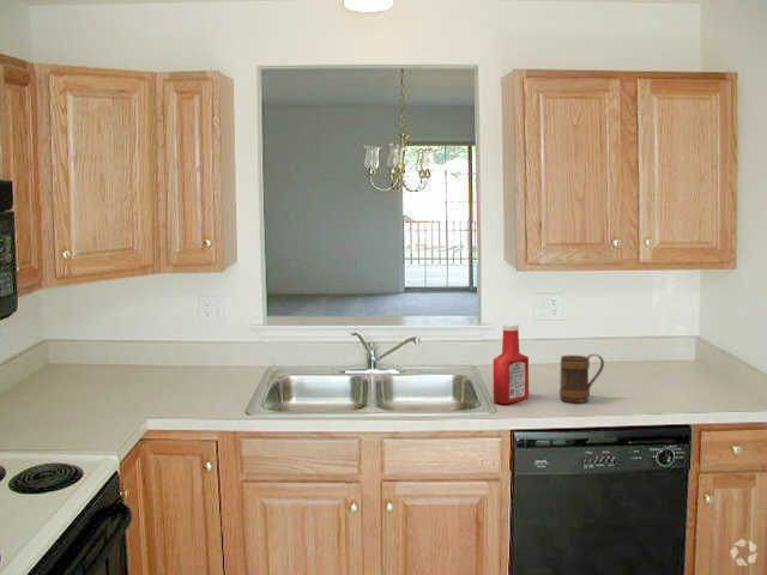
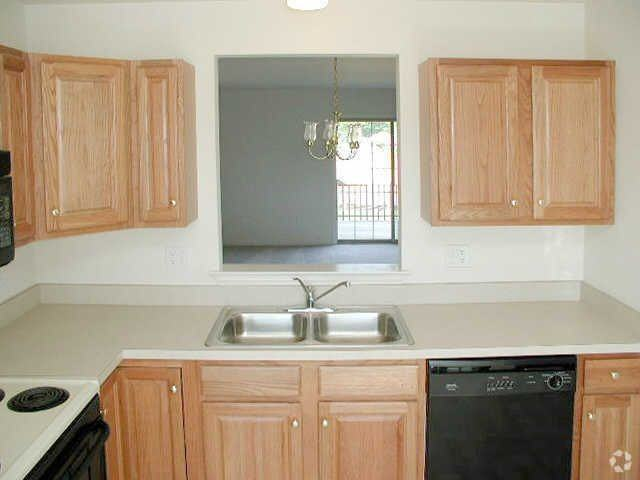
- mug [558,353,605,404]
- soap bottle [491,323,530,405]
